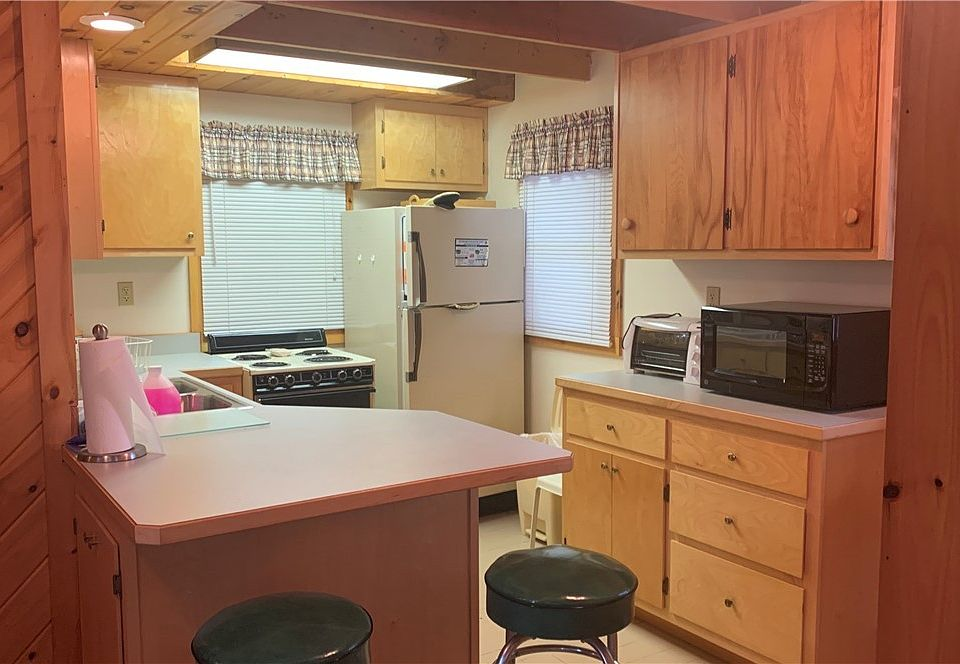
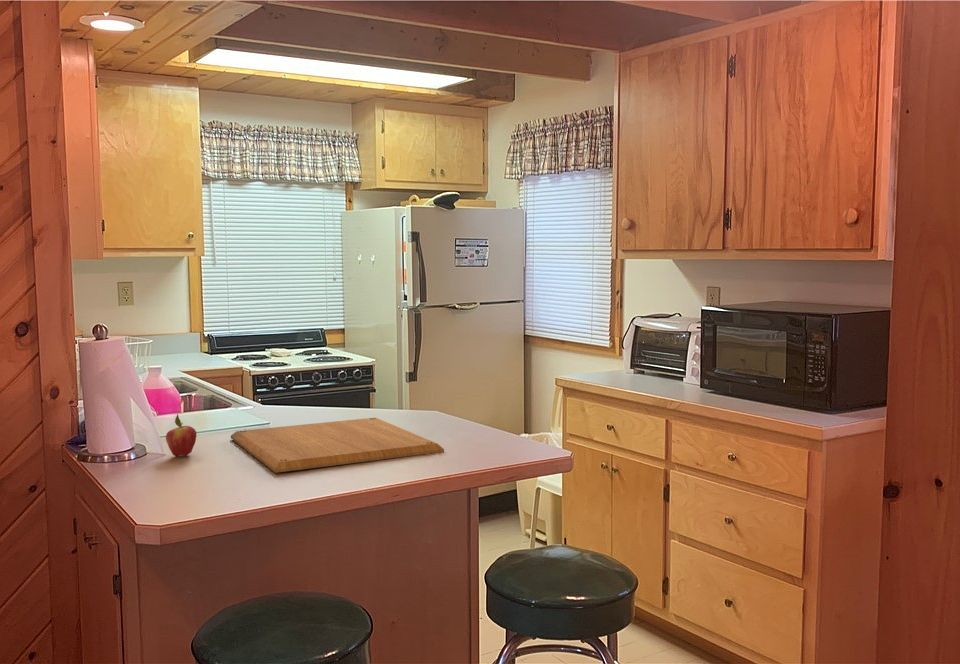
+ chopping board [230,417,445,474]
+ fruit [165,413,197,457]
